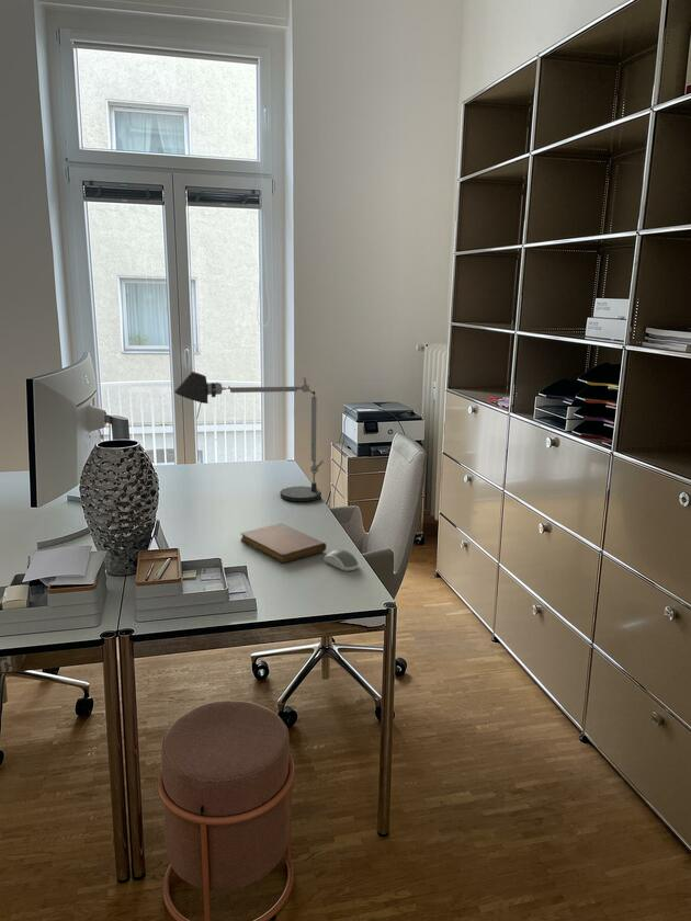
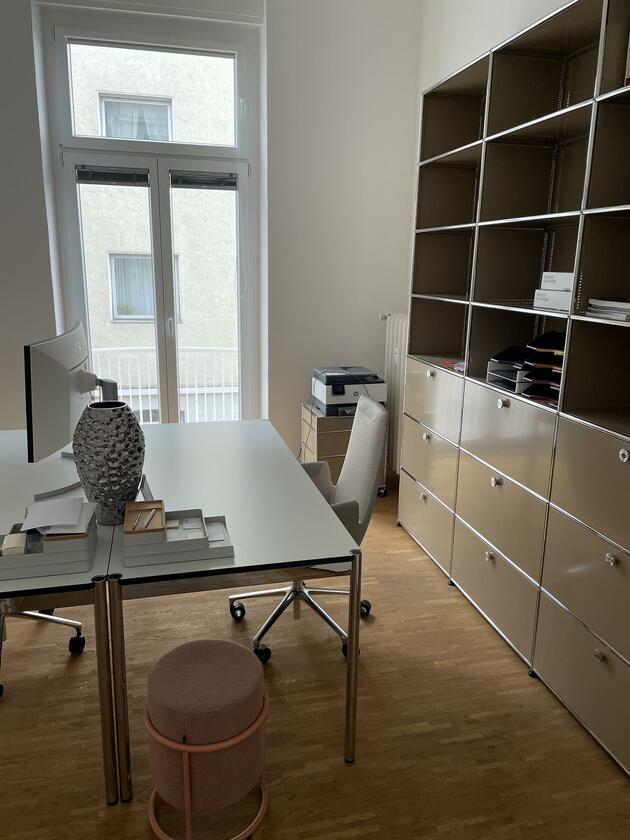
- notebook [239,522,327,564]
- computer mouse [322,548,360,572]
- desk lamp [173,371,325,502]
